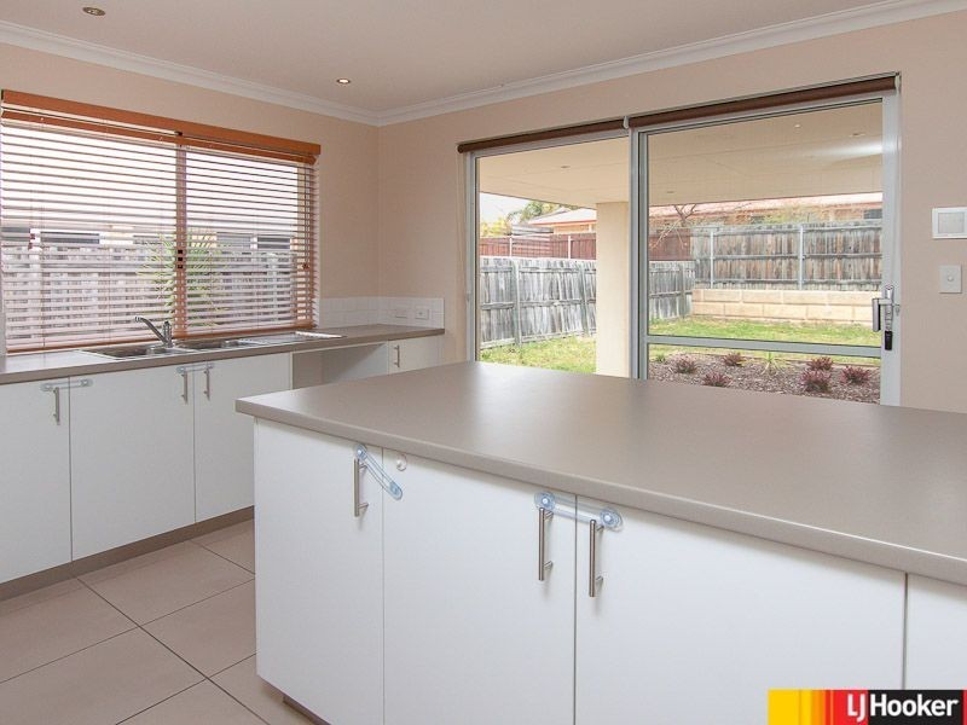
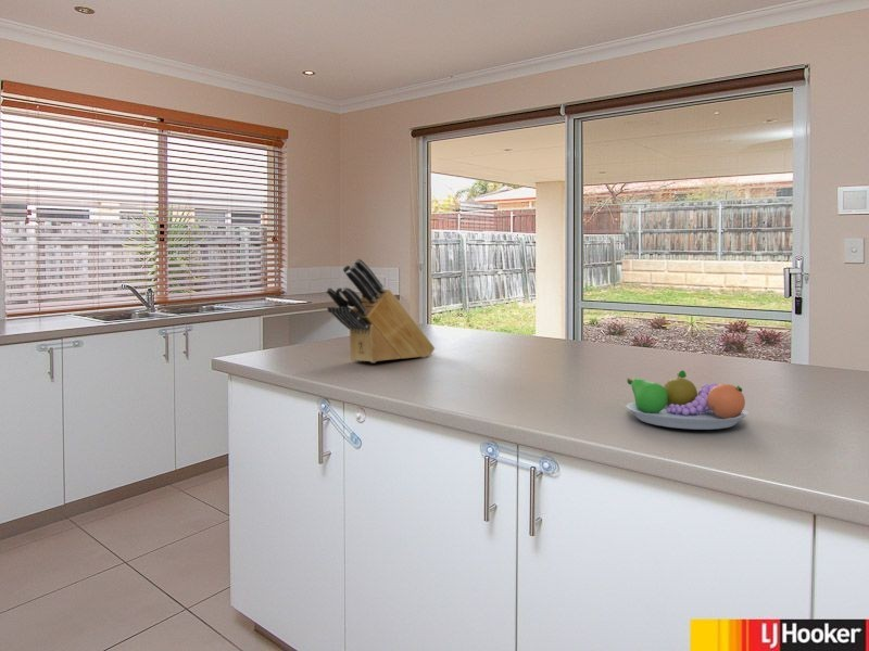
+ fruit bowl [626,370,750,431]
+ knife block [325,257,436,363]
